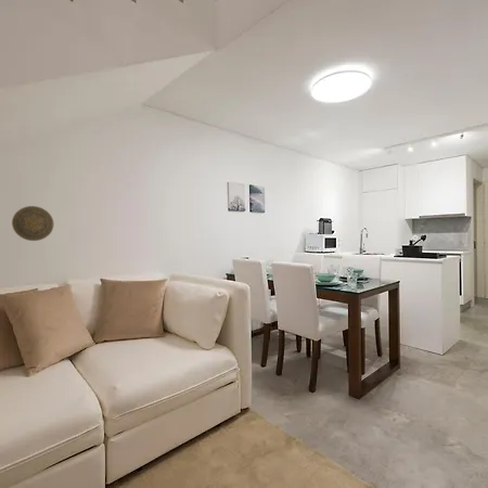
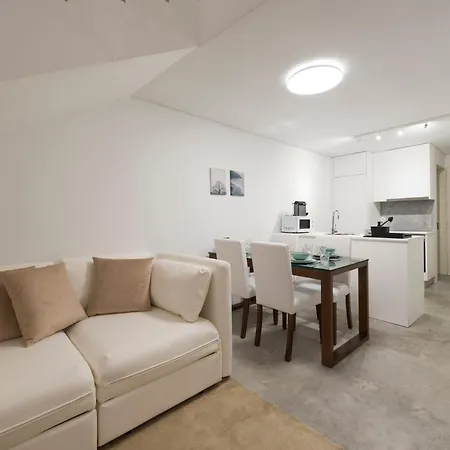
- decorative plate [11,205,54,242]
